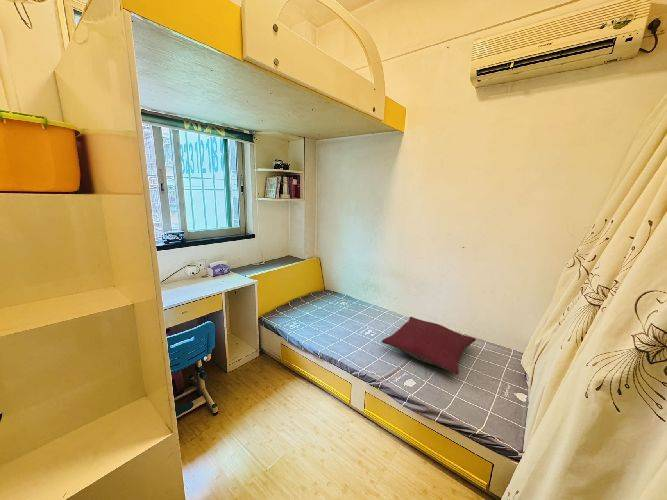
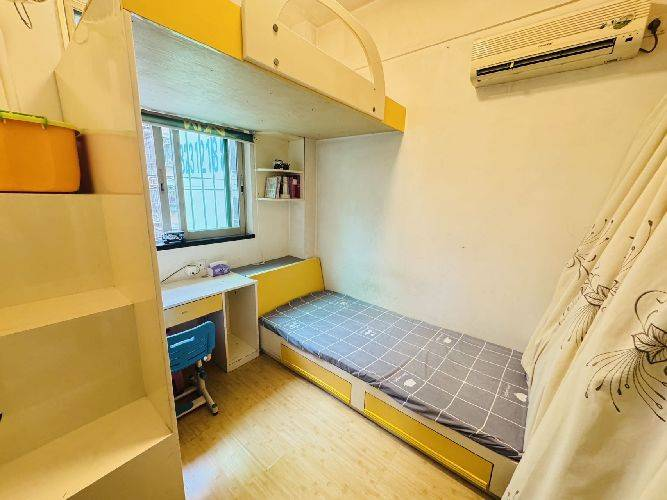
- pillow [381,316,477,376]
